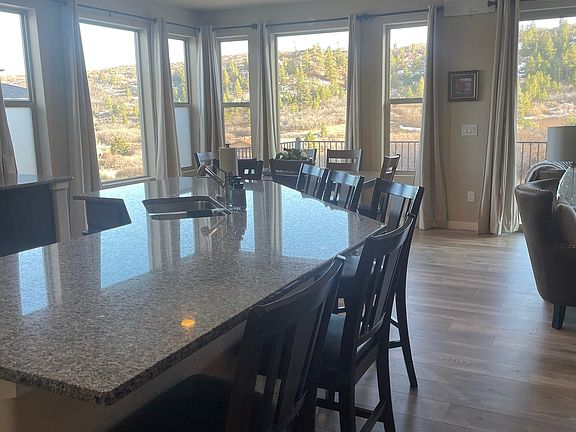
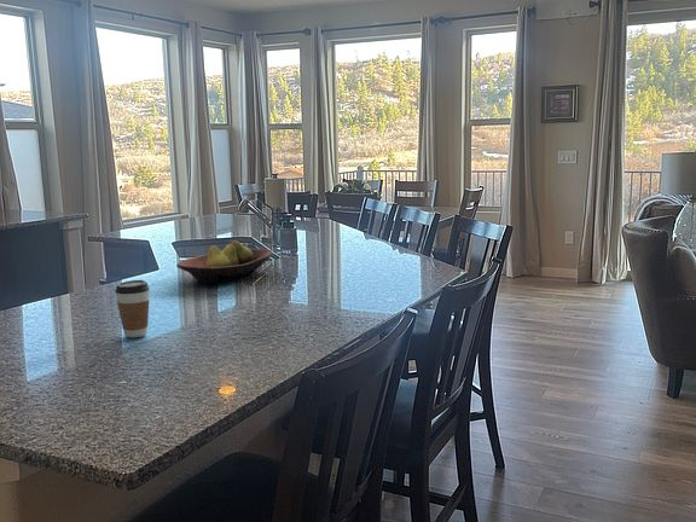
+ coffee cup [114,279,151,338]
+ fruit bowl [175,239,273,285]
